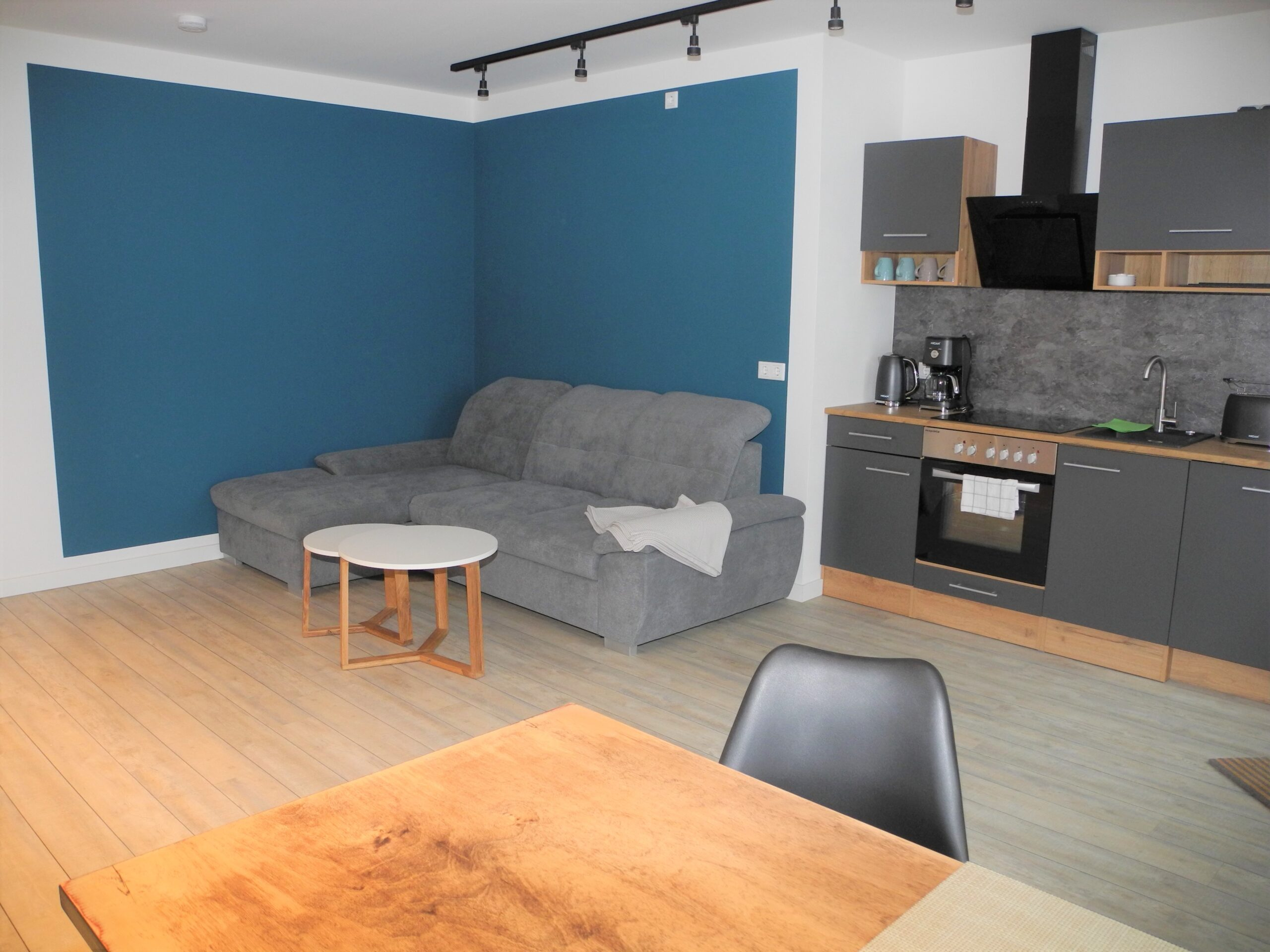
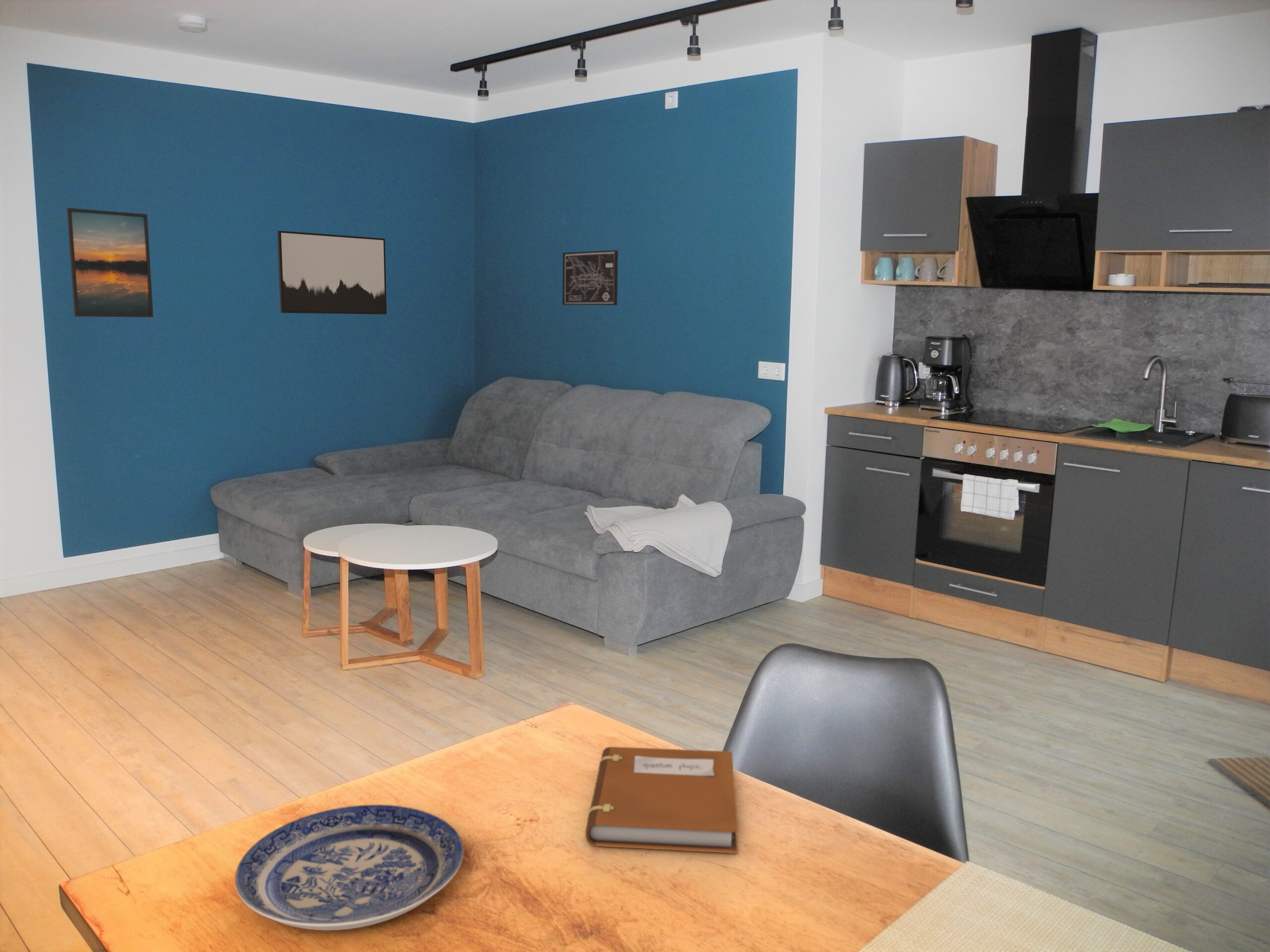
+ plate [234,804,464,931]
+ wall art [277,230,387,315]
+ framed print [66,207,154,318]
+ wall art [562,250,619,306]
+ notebook [585,746,739,854]
